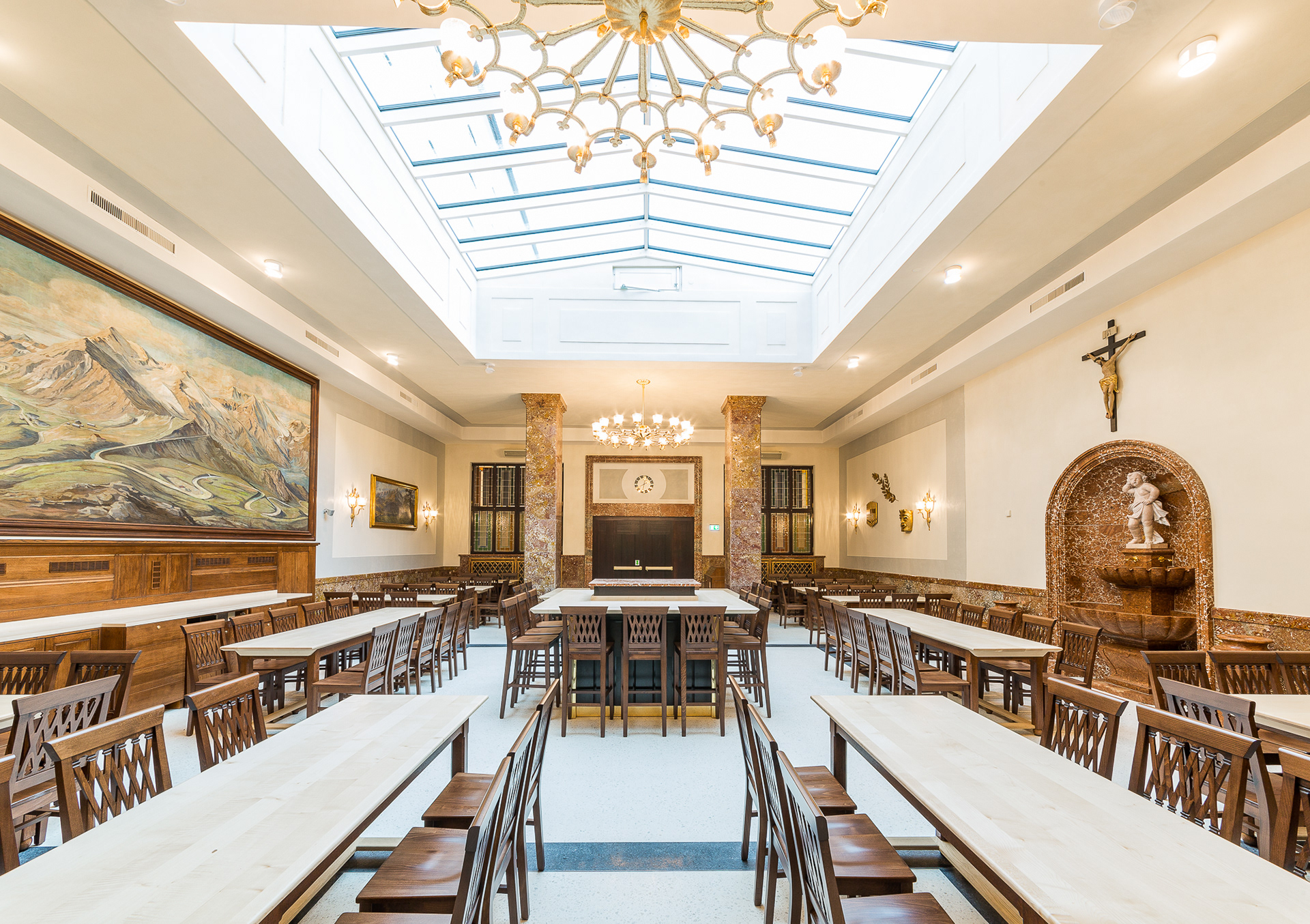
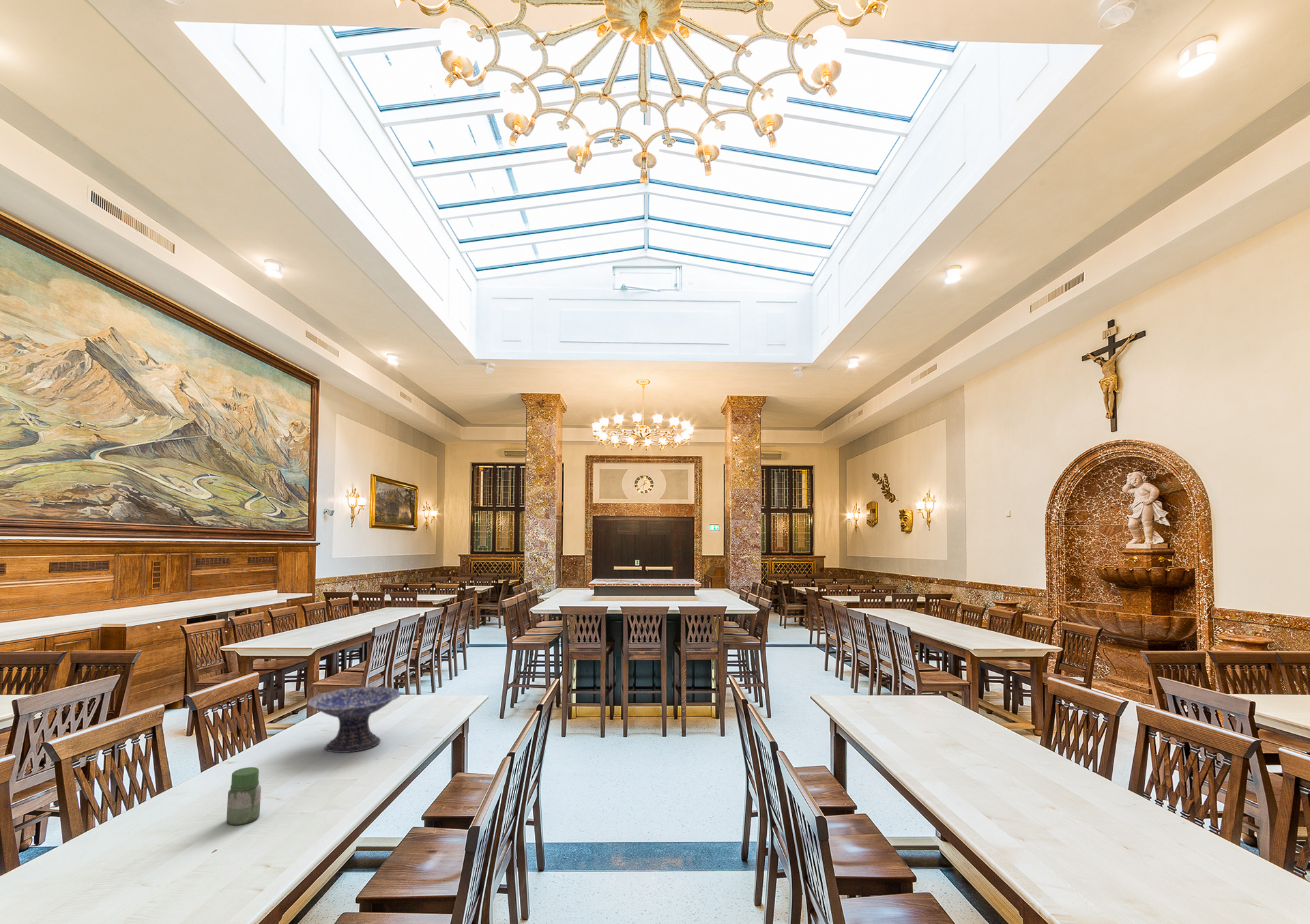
+ jar [226,766,261,826]
+ decorative bowl [306,686,401,753]
